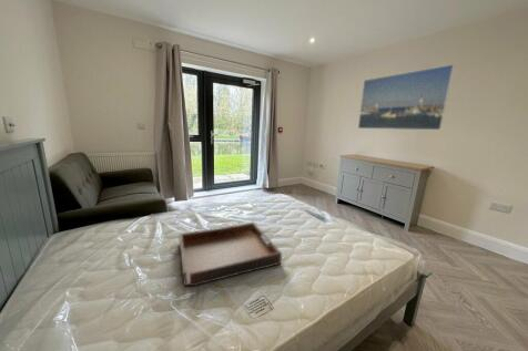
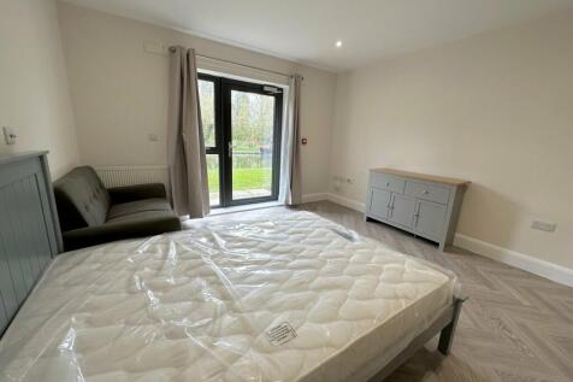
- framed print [357,63,456,131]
- serving tray [177,220,283,288]
